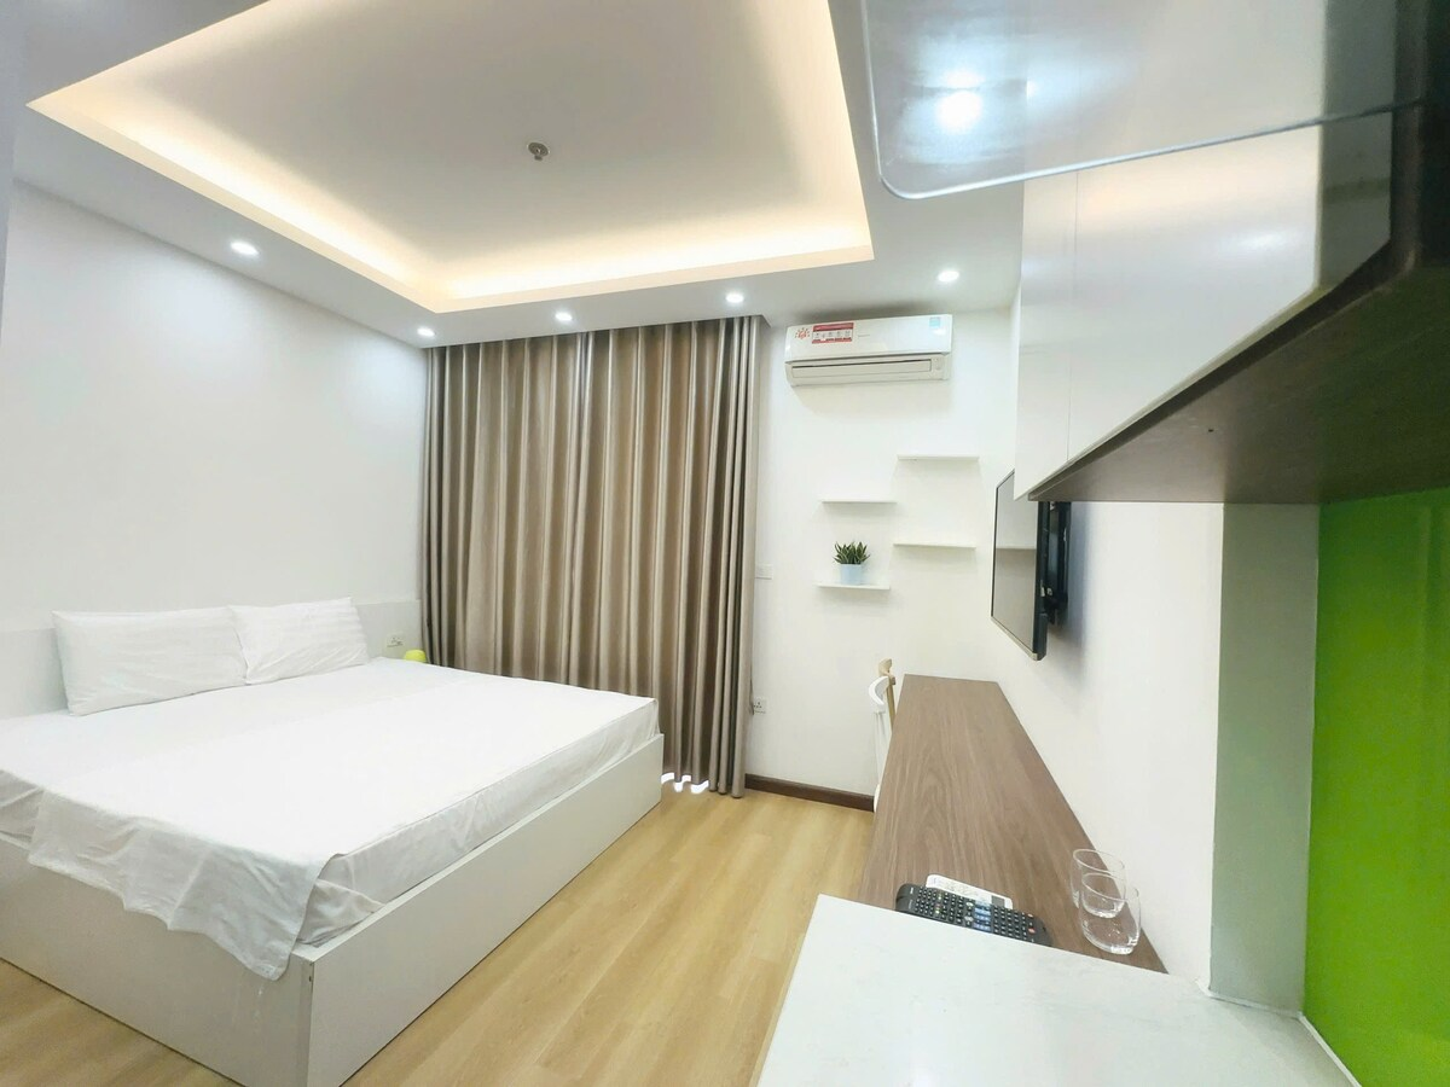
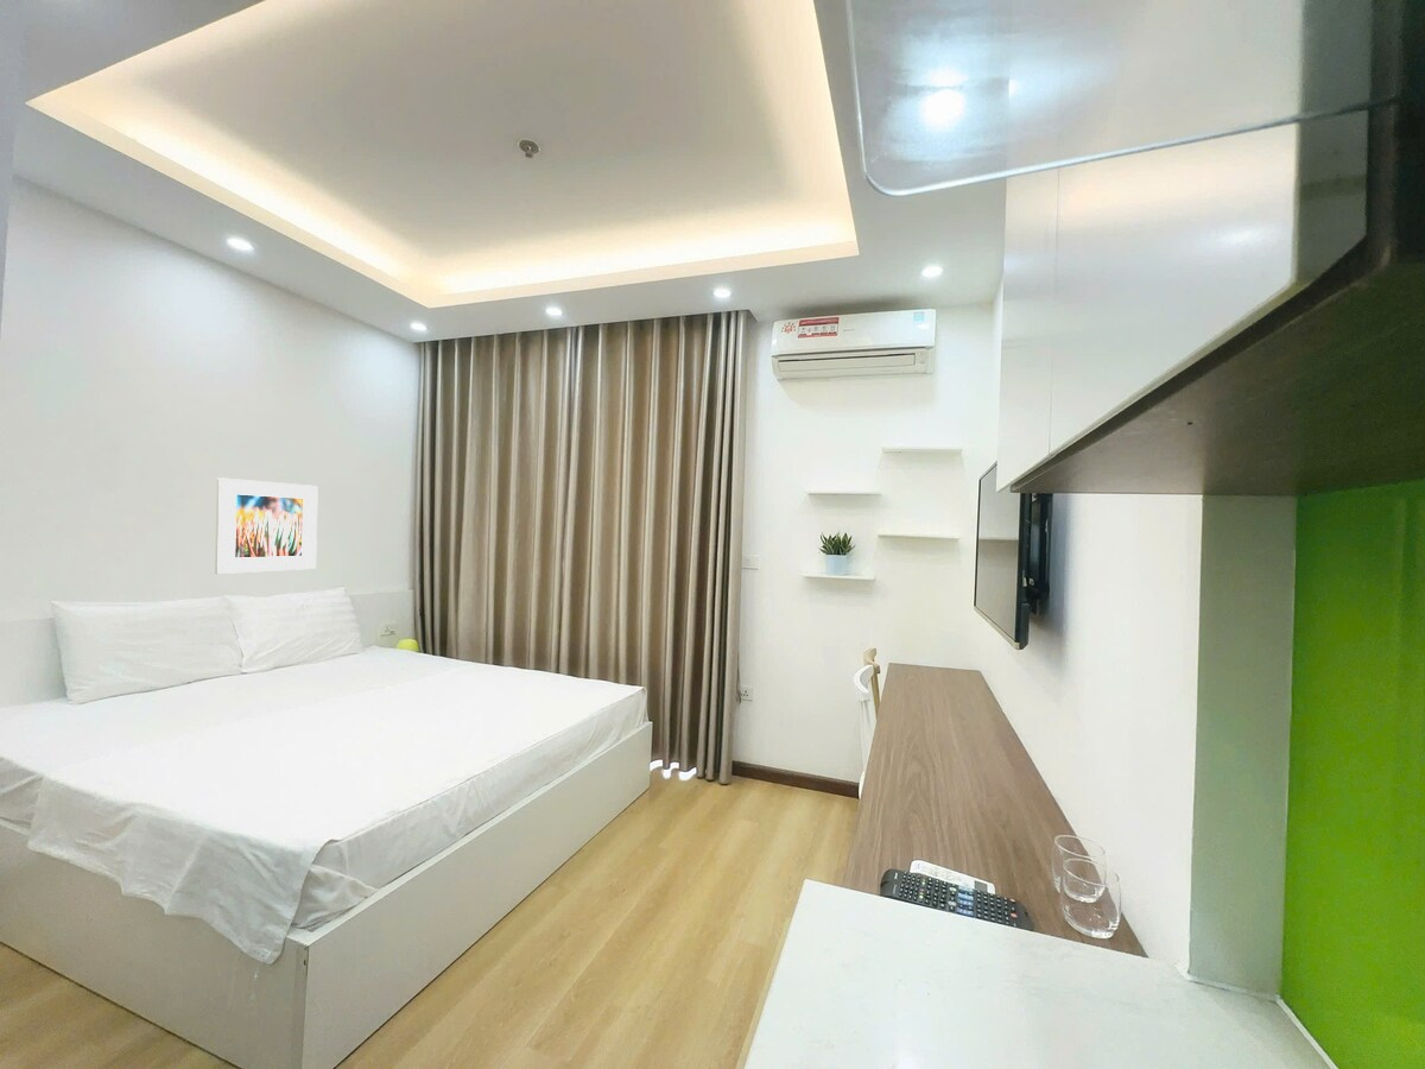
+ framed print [214,476,319,575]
